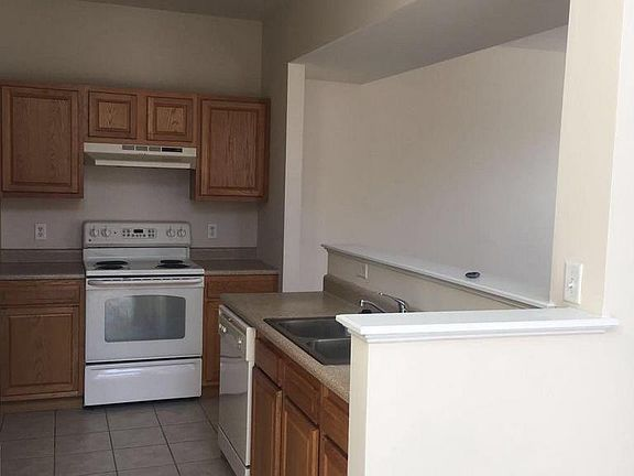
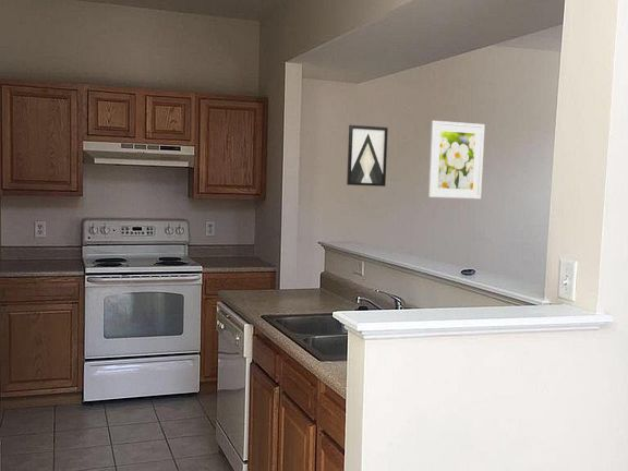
+ wall art [346,124,389,188]
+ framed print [427,120,485,200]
